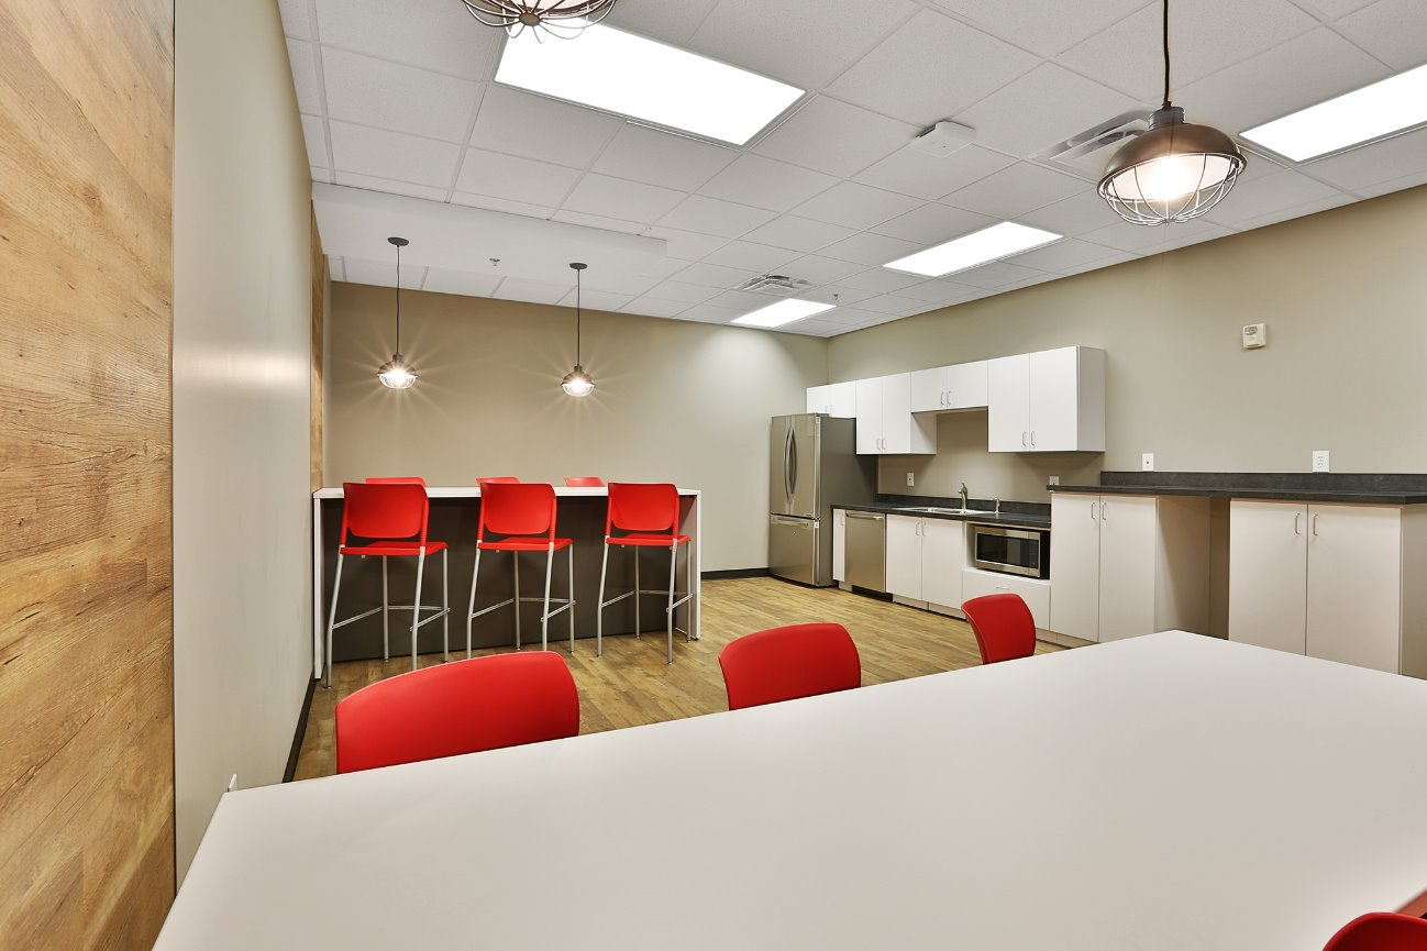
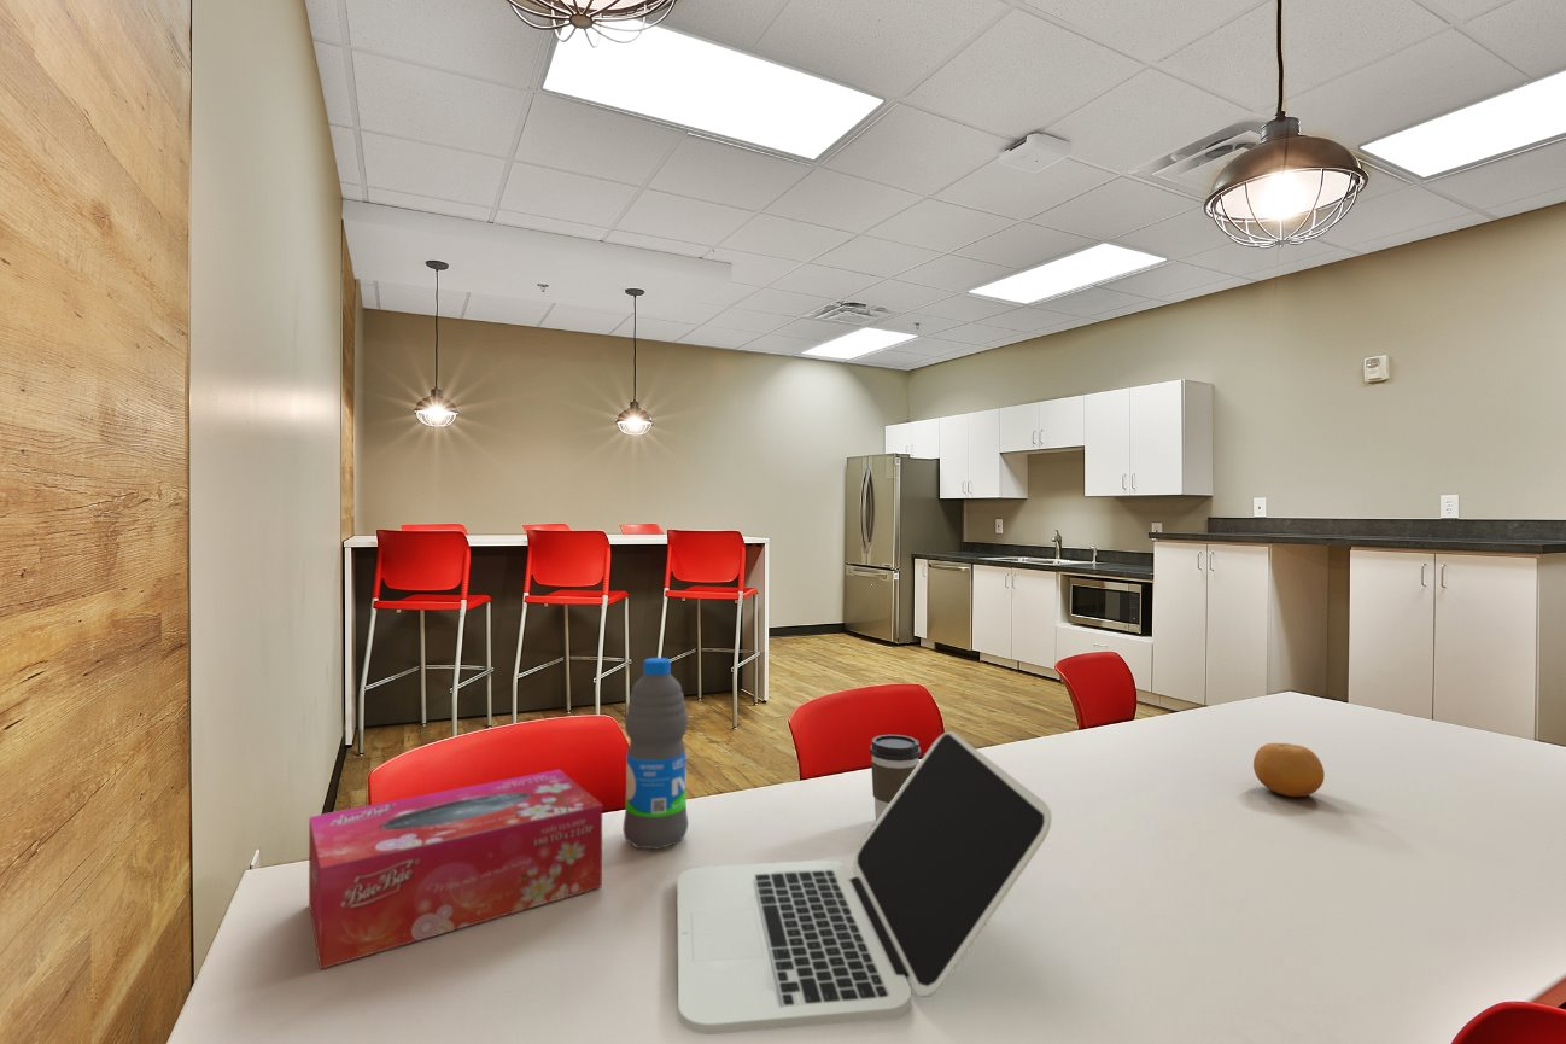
+ fruit [1252,742,1326,798]
+ coffee cup [869,734,922,823]
+ water bottle [623,657,689,851]
+ tissue box [308,769,603,970]
+ laptop [676,730,1053,1036]
